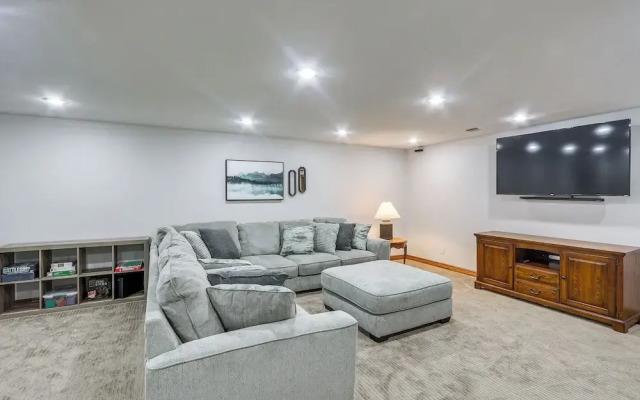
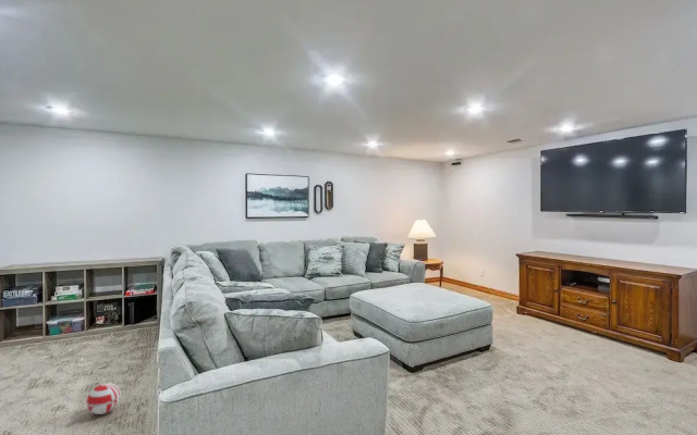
+ ball [86,382,121,415]
